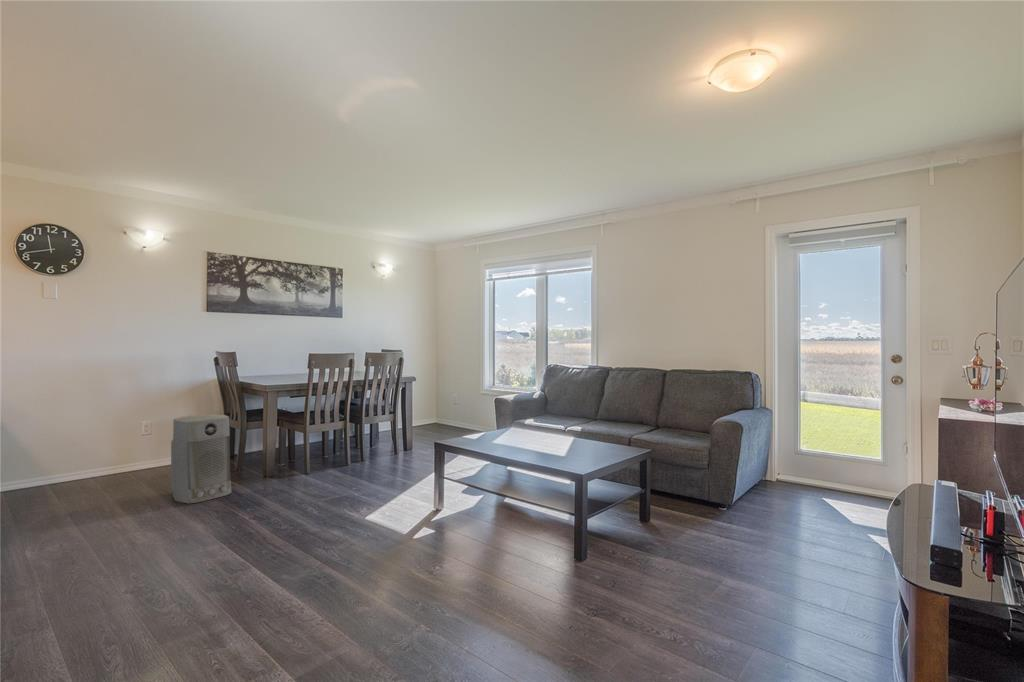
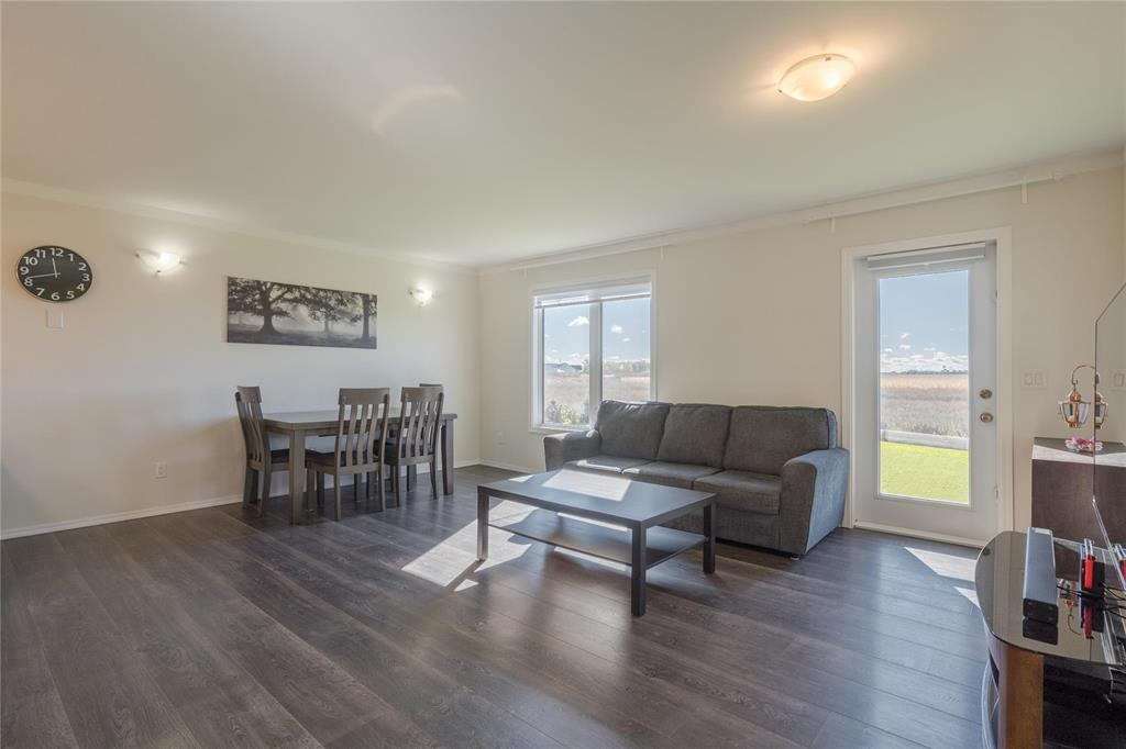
- air purifier [170,413,233,505]
